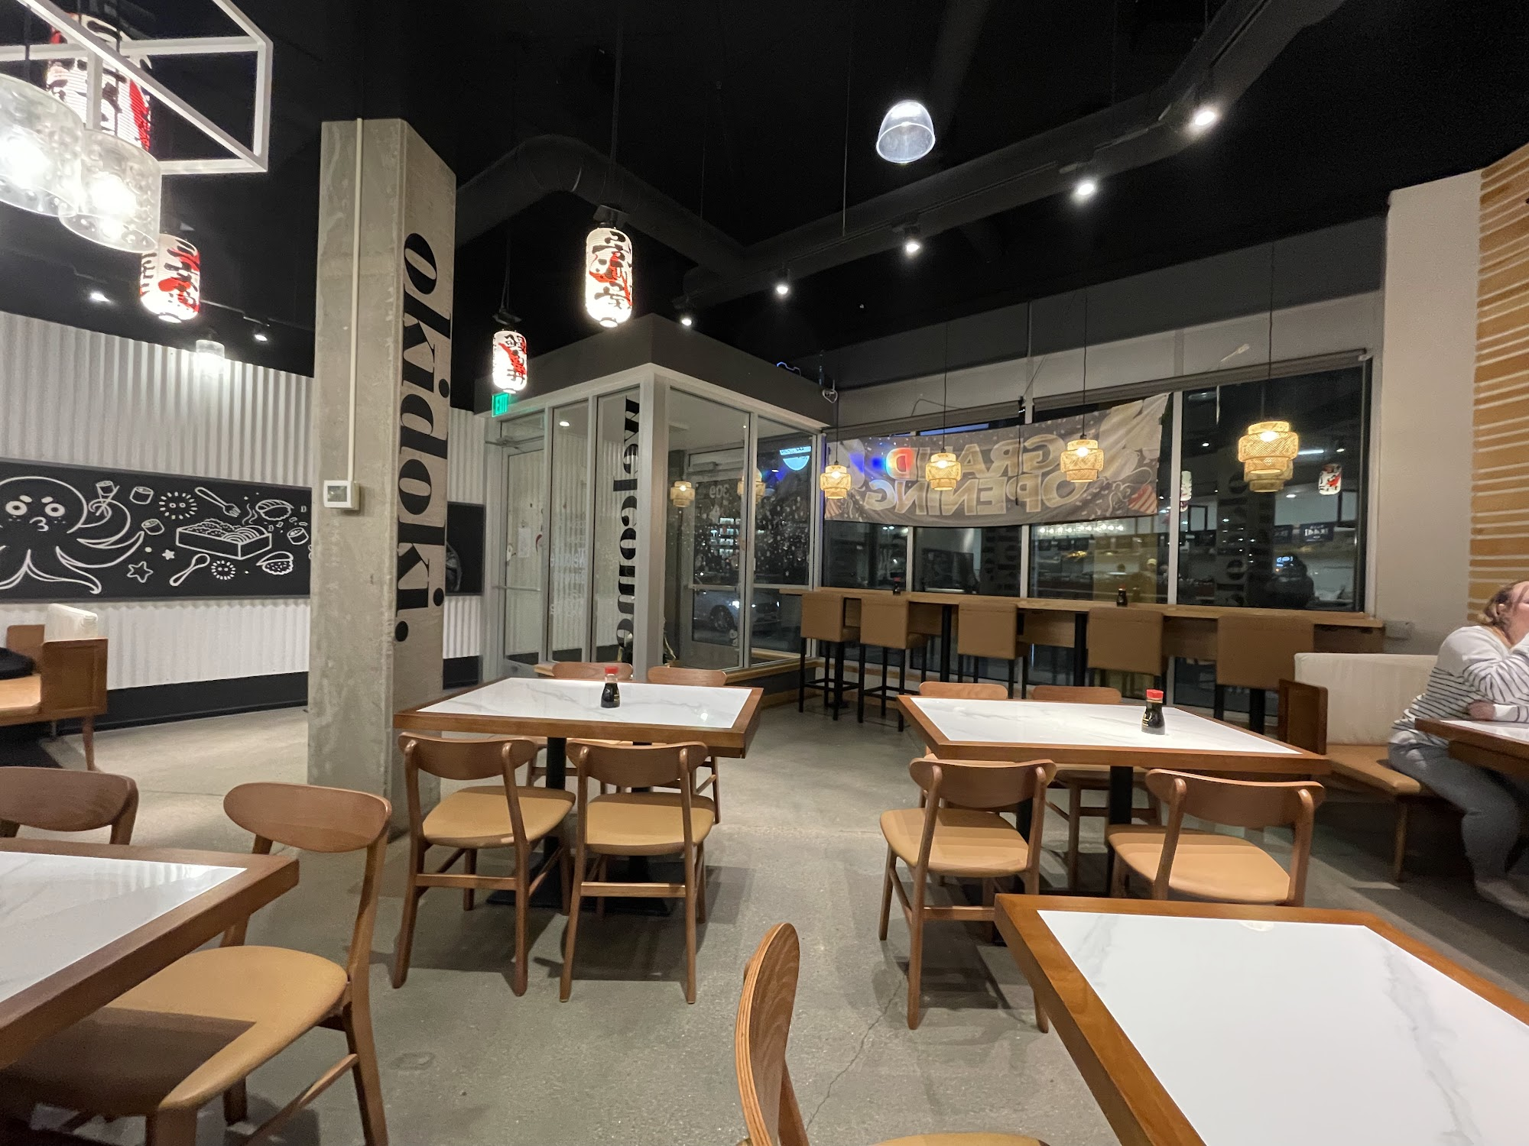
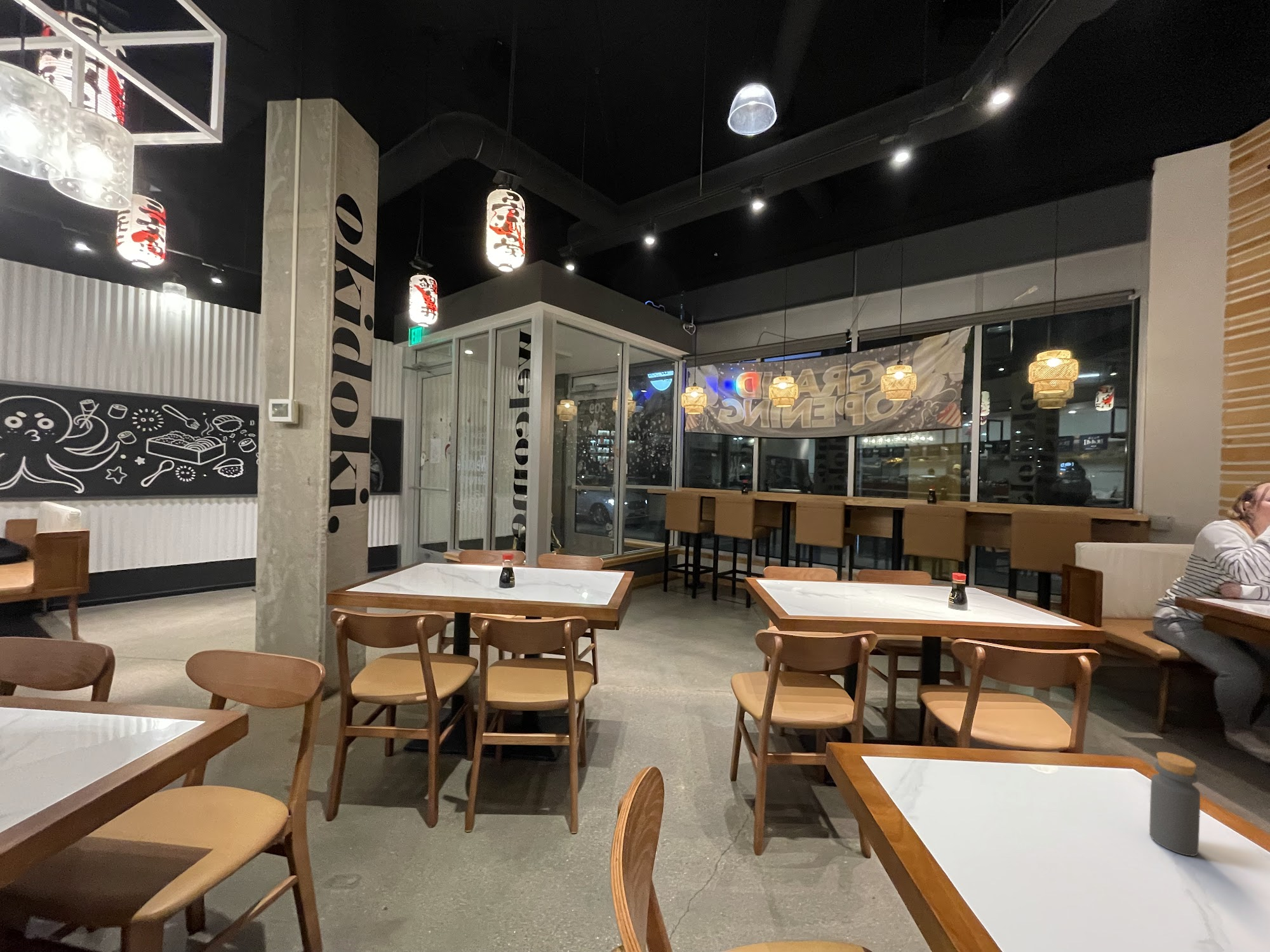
+ bottle [1149,751,1201,857]
